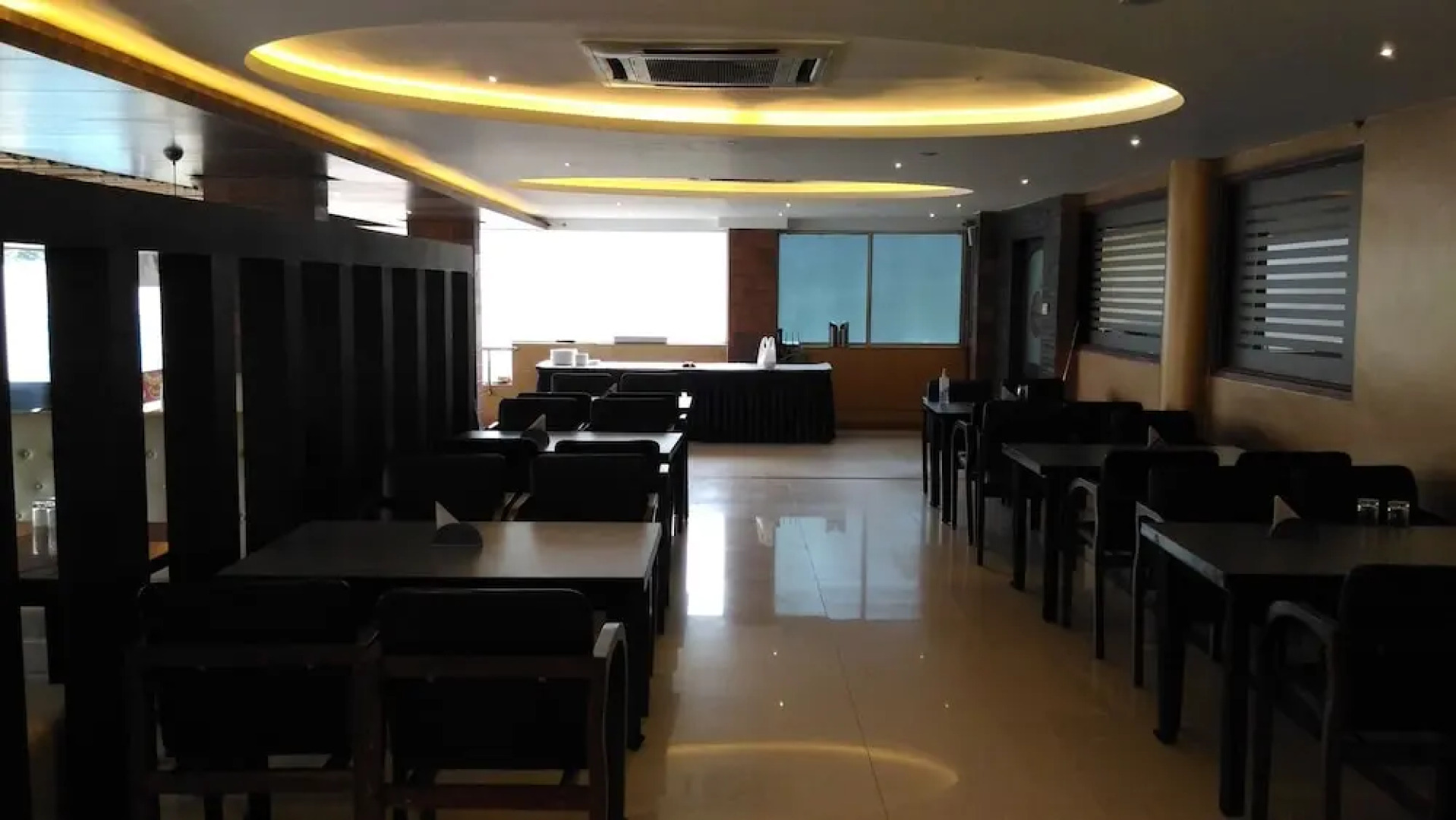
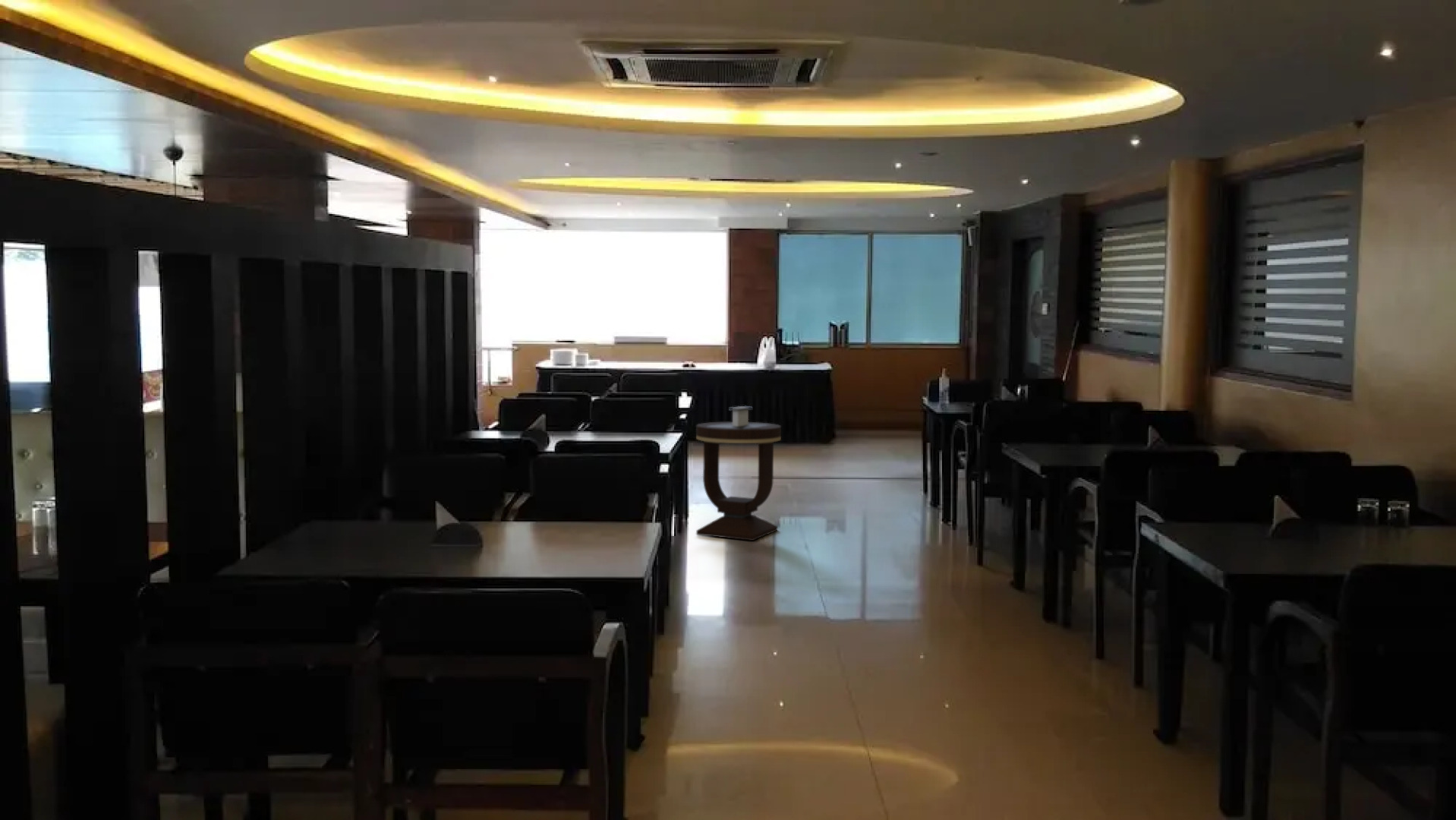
+ side table [695,421,782,541]
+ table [706,405,770,429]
